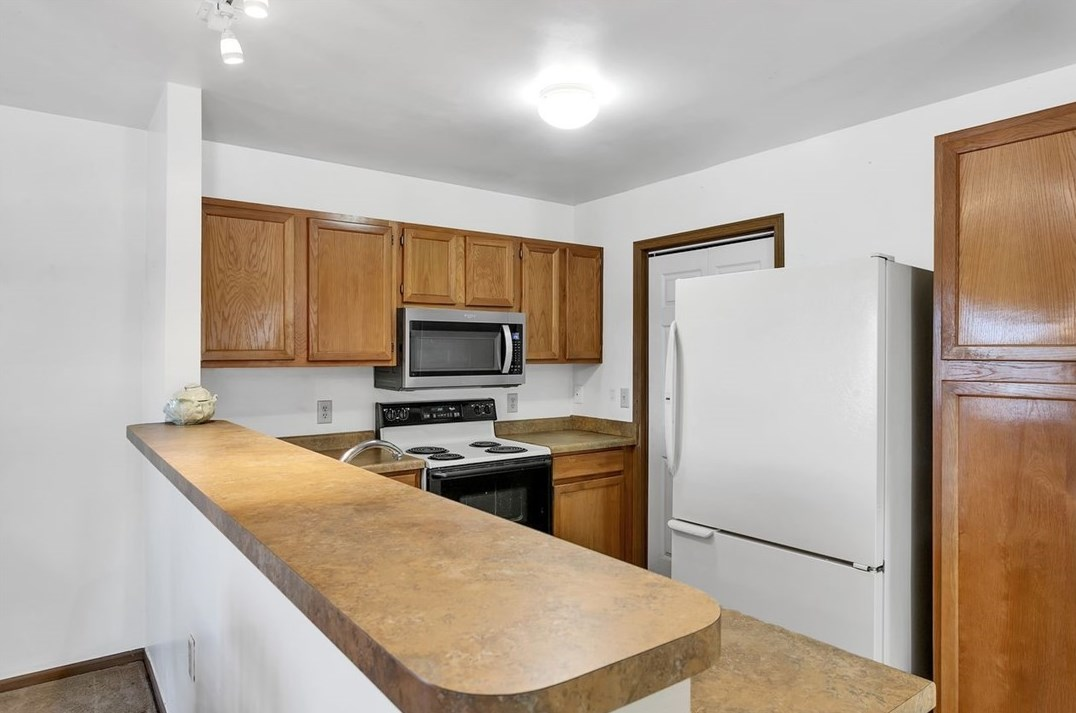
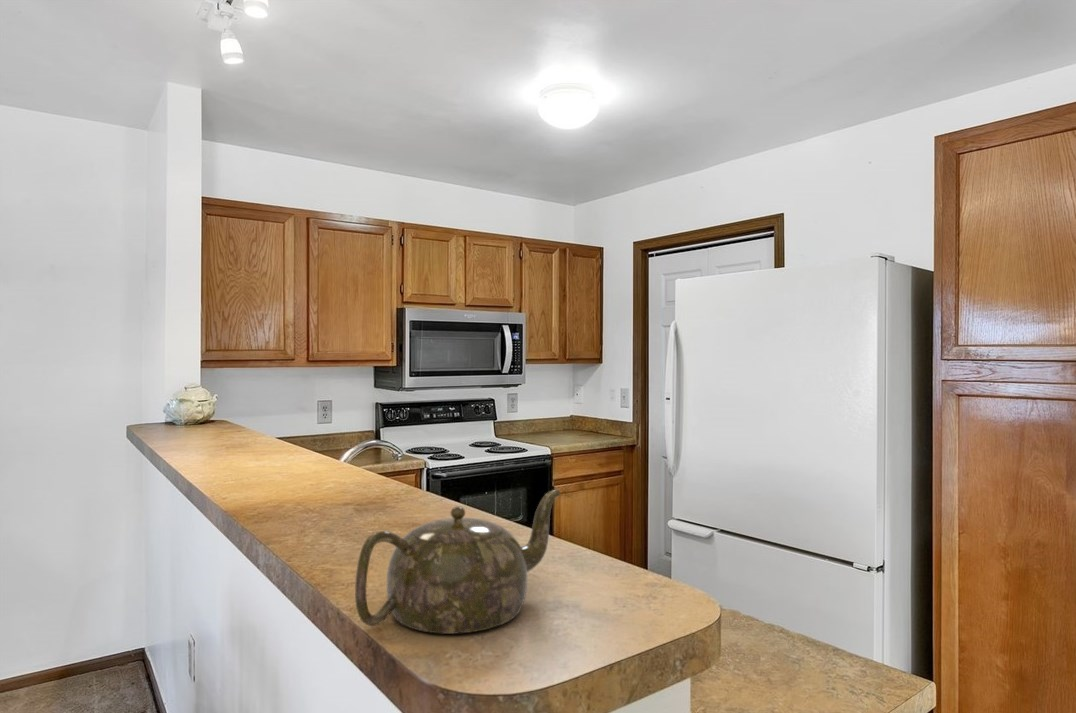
+ teapot [354,489,561,635]
